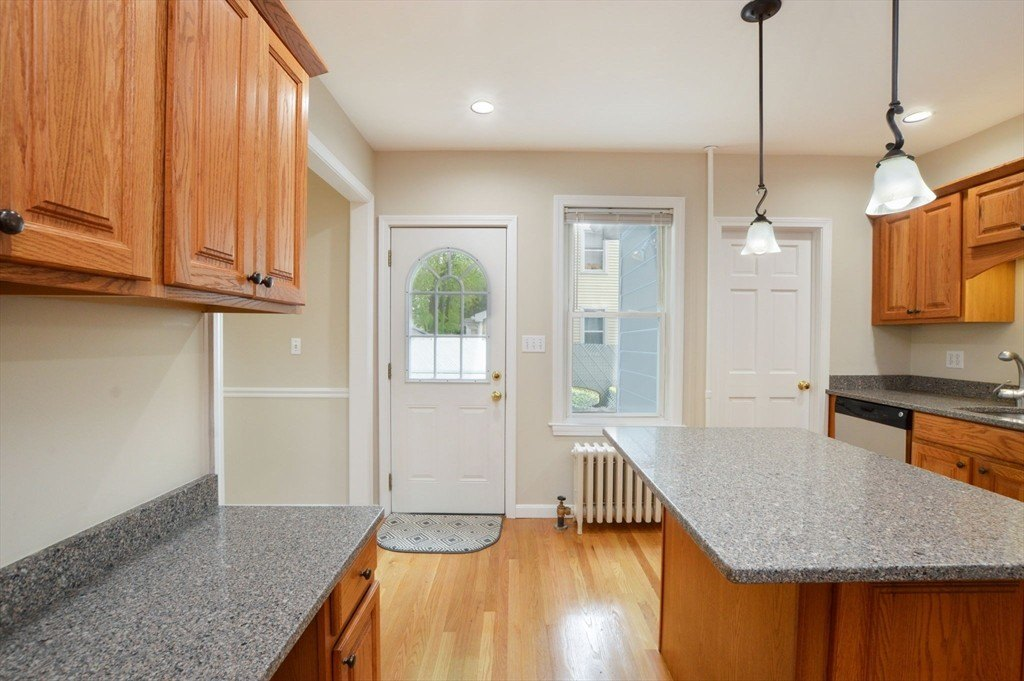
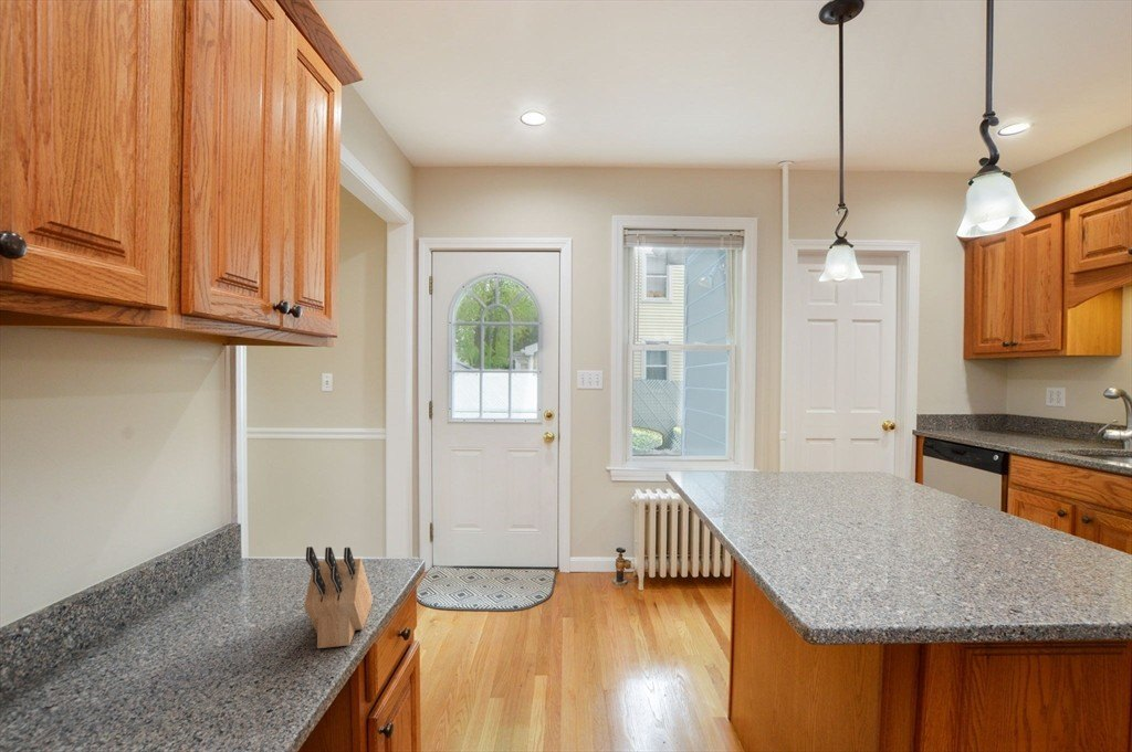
+ knife block [303,546,374,649]
